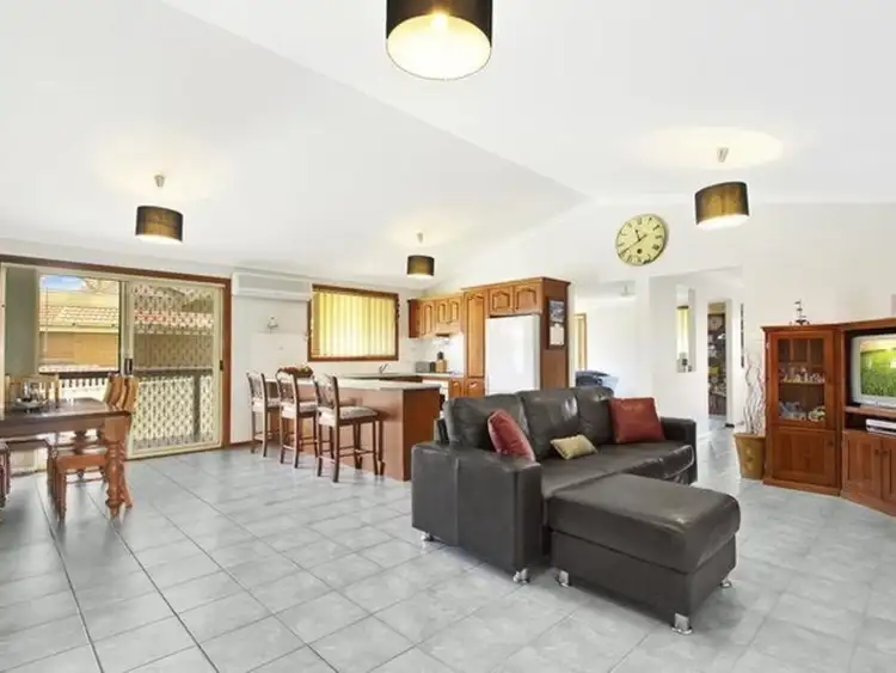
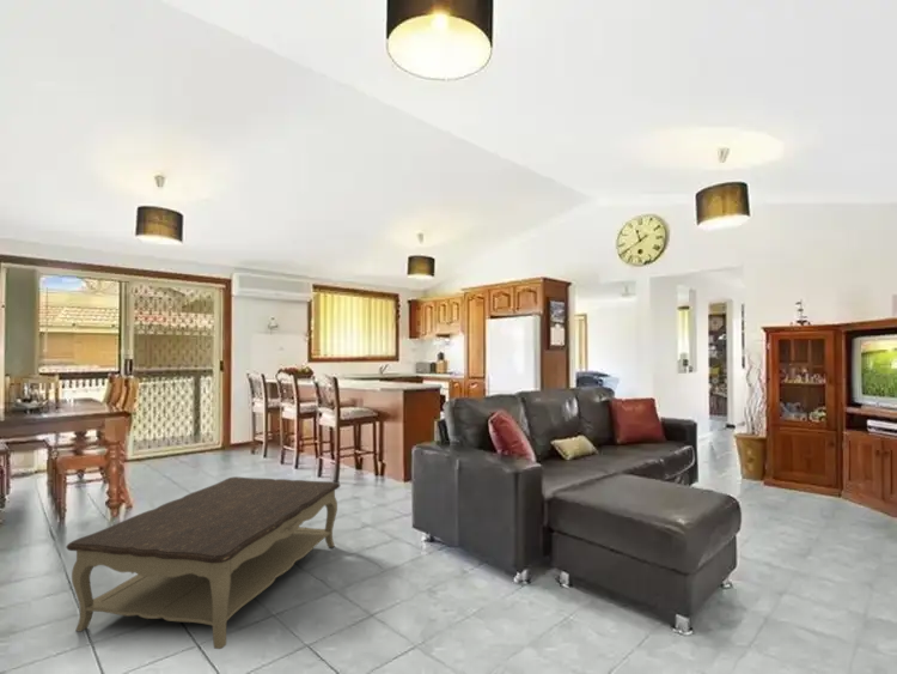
+ coffee table [66,475,341,650]
